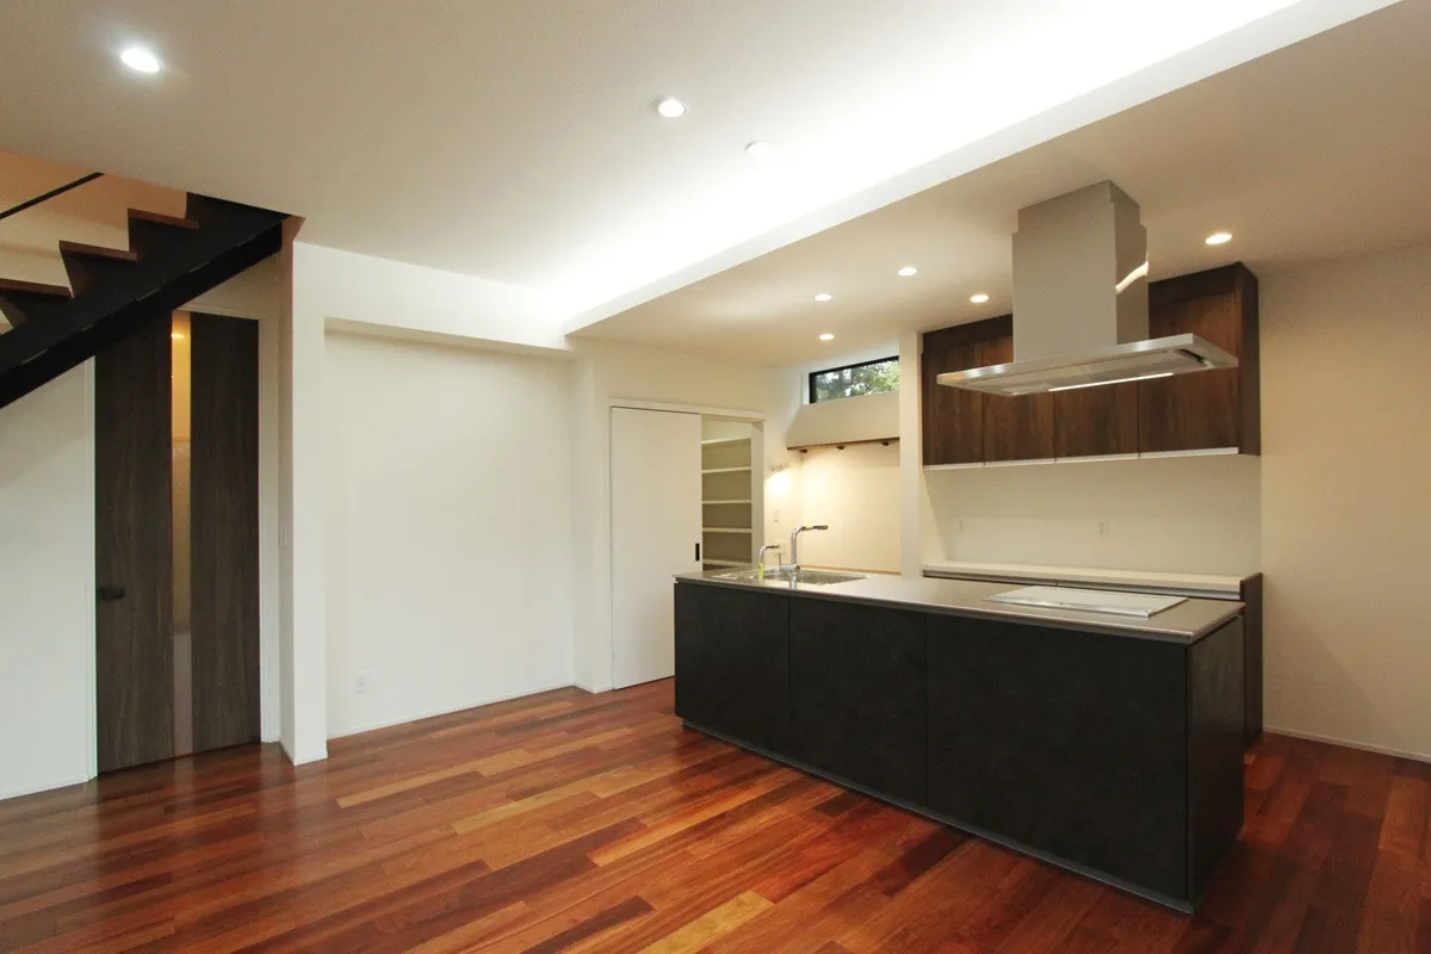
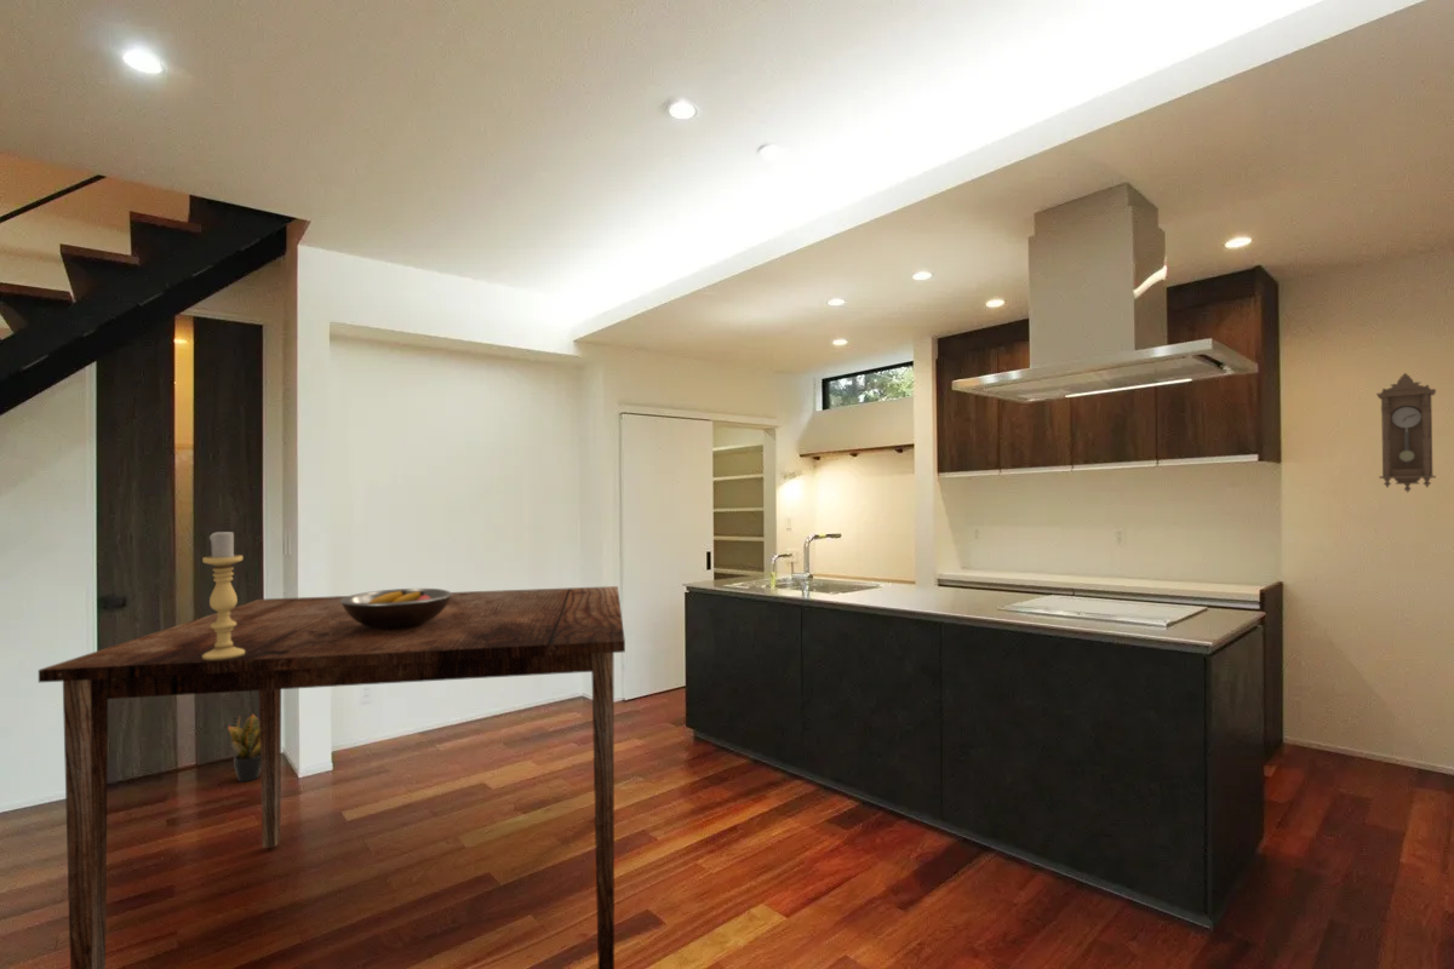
+ candle holder [202,528,245,660]
+ potted plant [227,712,261,784]
+ pendulum clock [1375,372,1437,493]
+ dining table [38,585,626,969]
+ fruit bowl [340,587,452,629]
